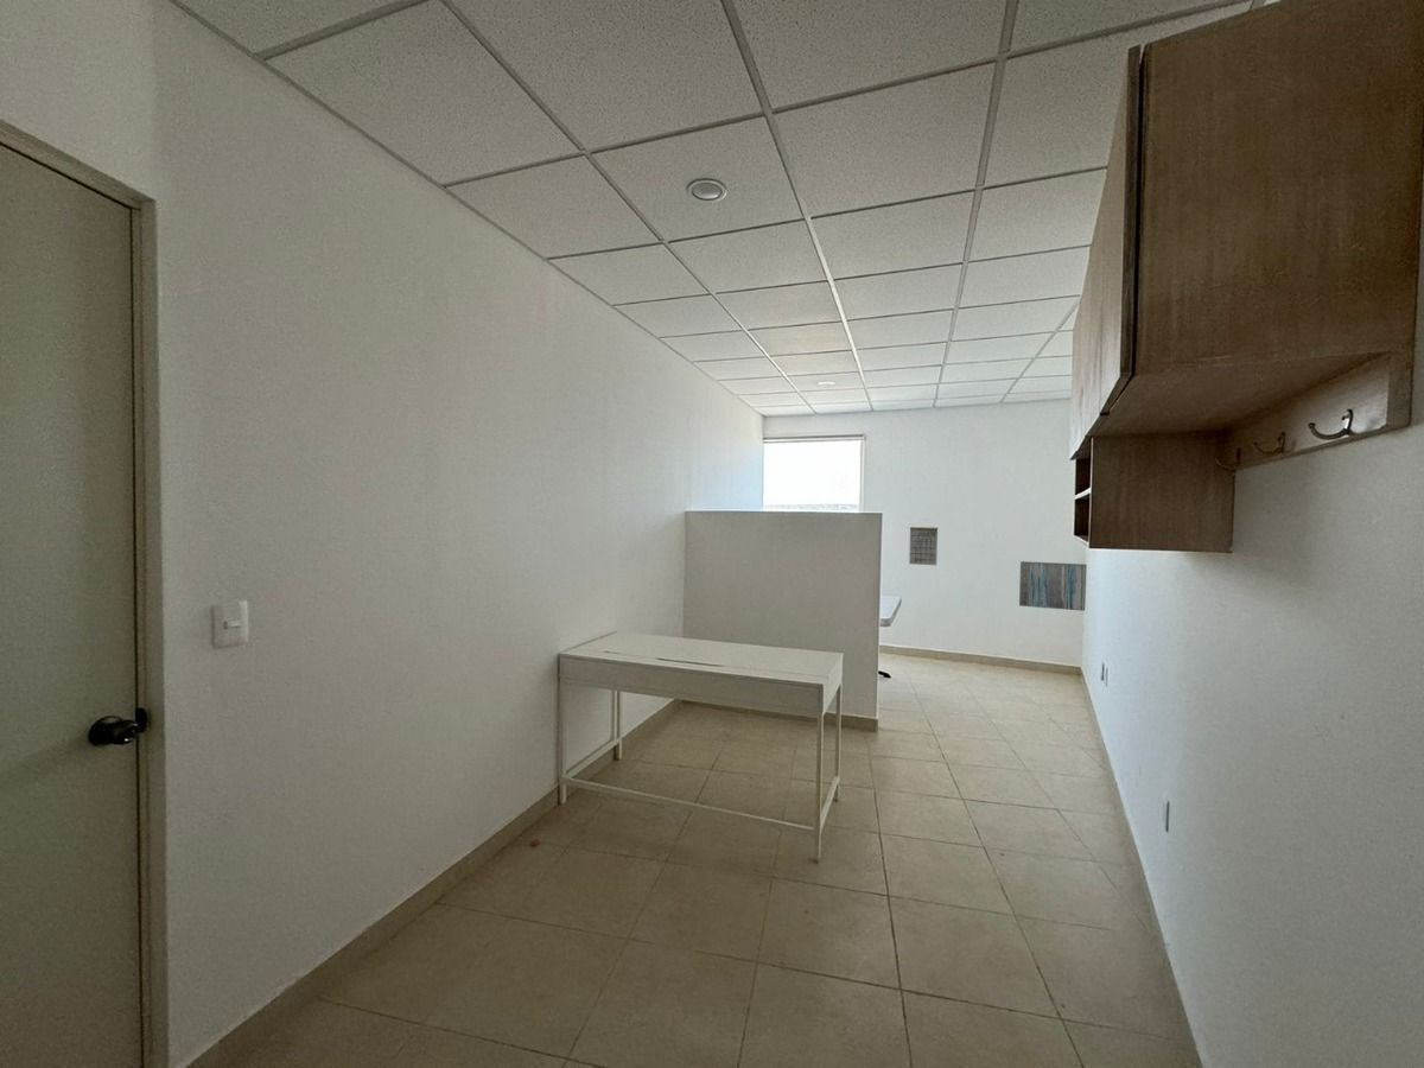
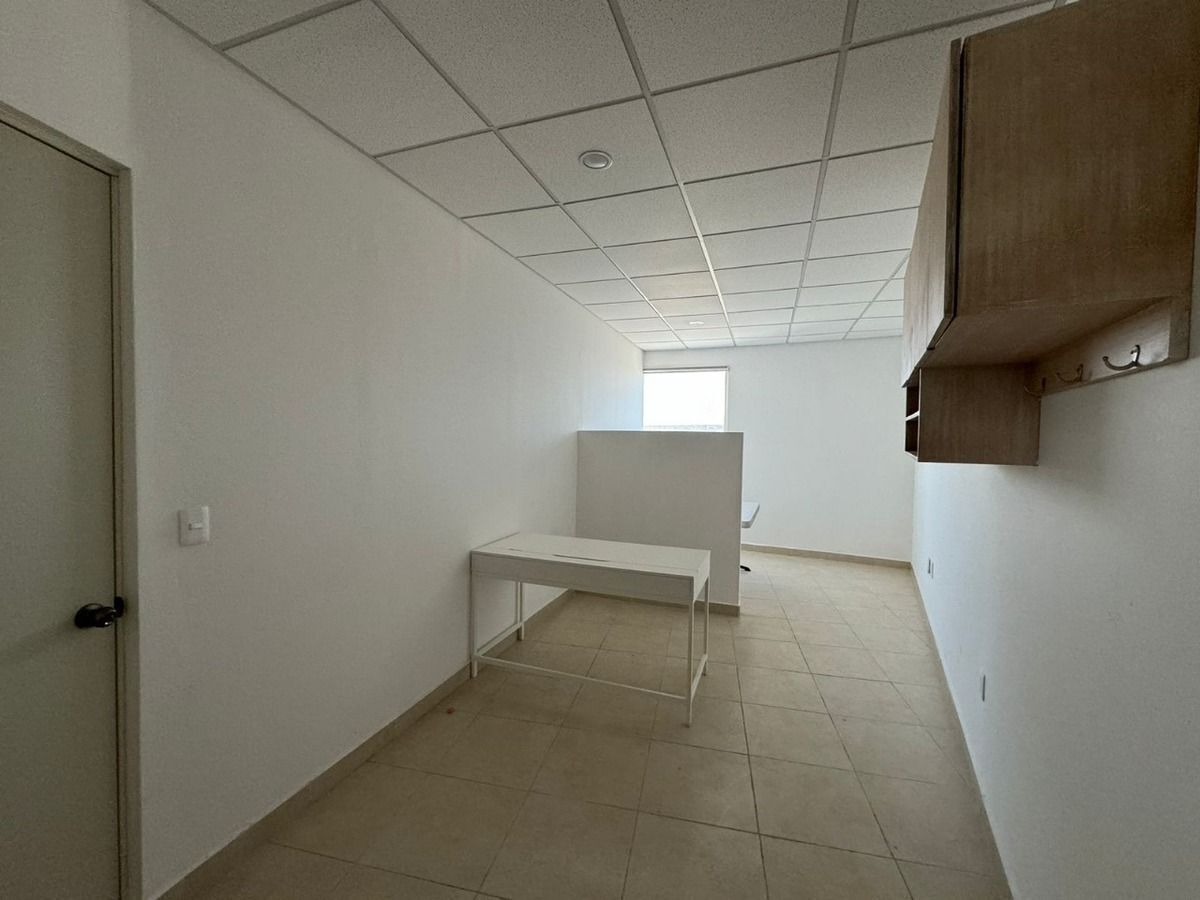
- calendar [908,517,939,566]
- wall art [1018,560,1088,612]
